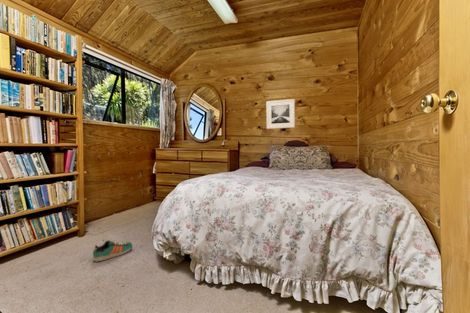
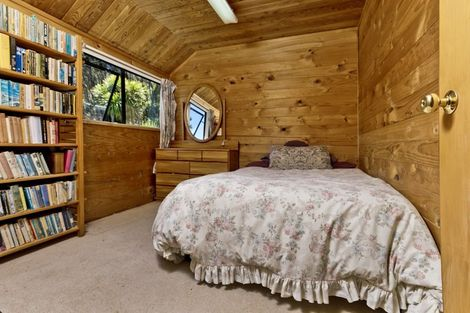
- sneaker [92,239,134,262]
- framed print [266,98,296,130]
